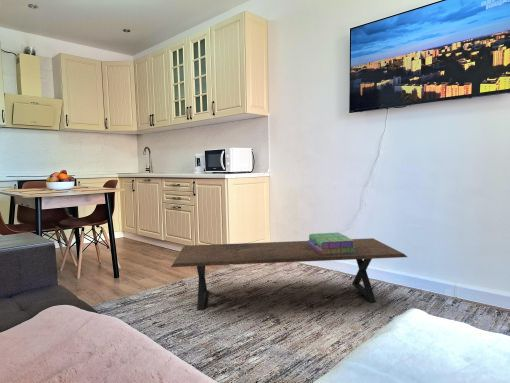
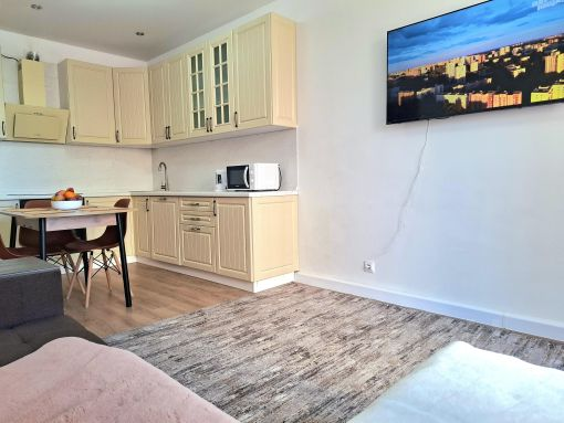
- coffee table [170,237,408,312]
- stack of books [307,232,356,255]
